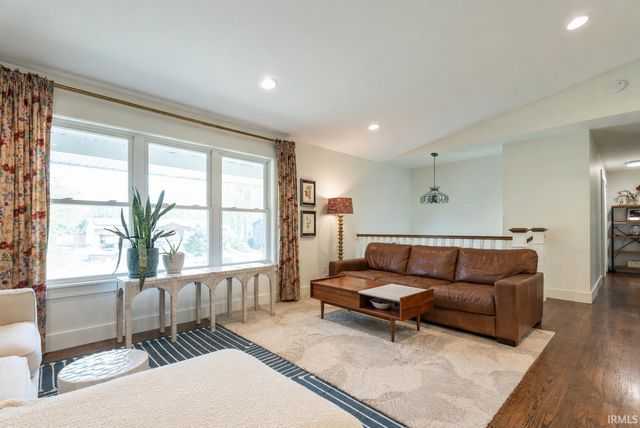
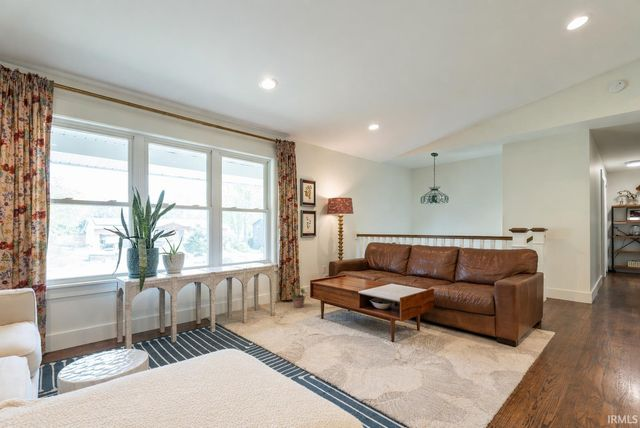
+ potted plant [290,283,308,309]
